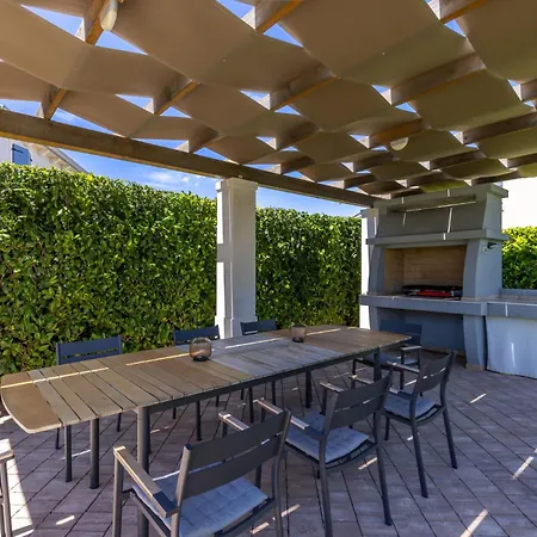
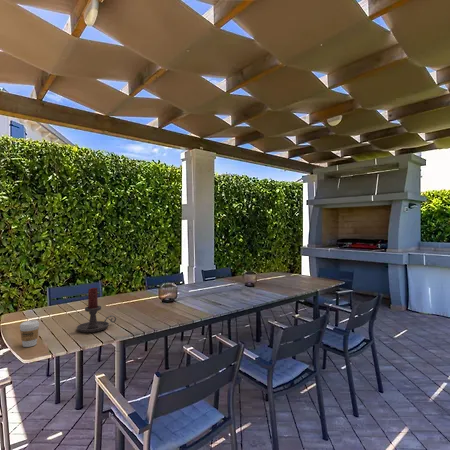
+ candle holder [76,287,117,333]
+ coffee cup [19,319,40,348]
